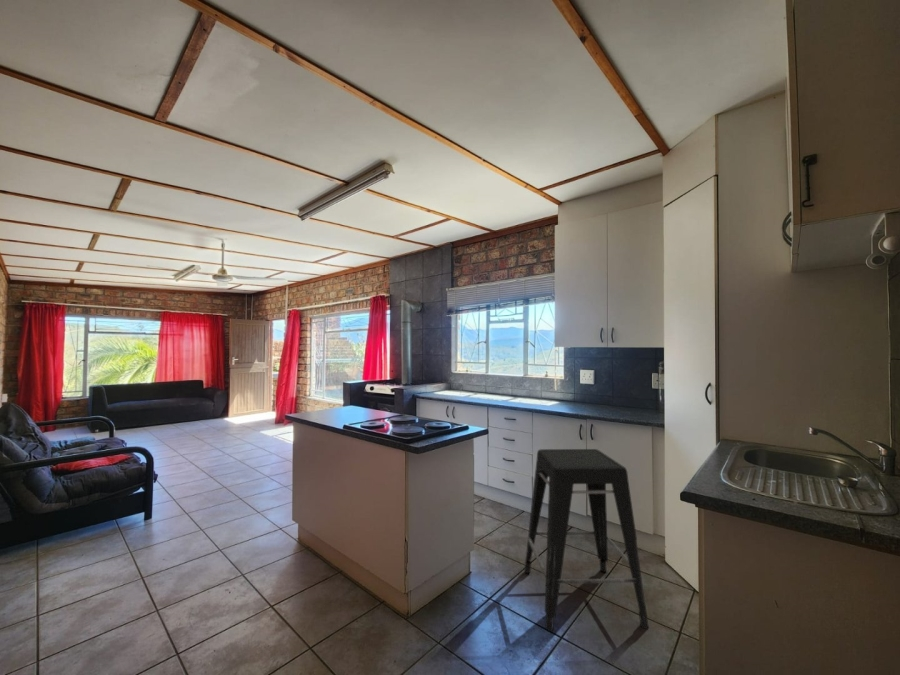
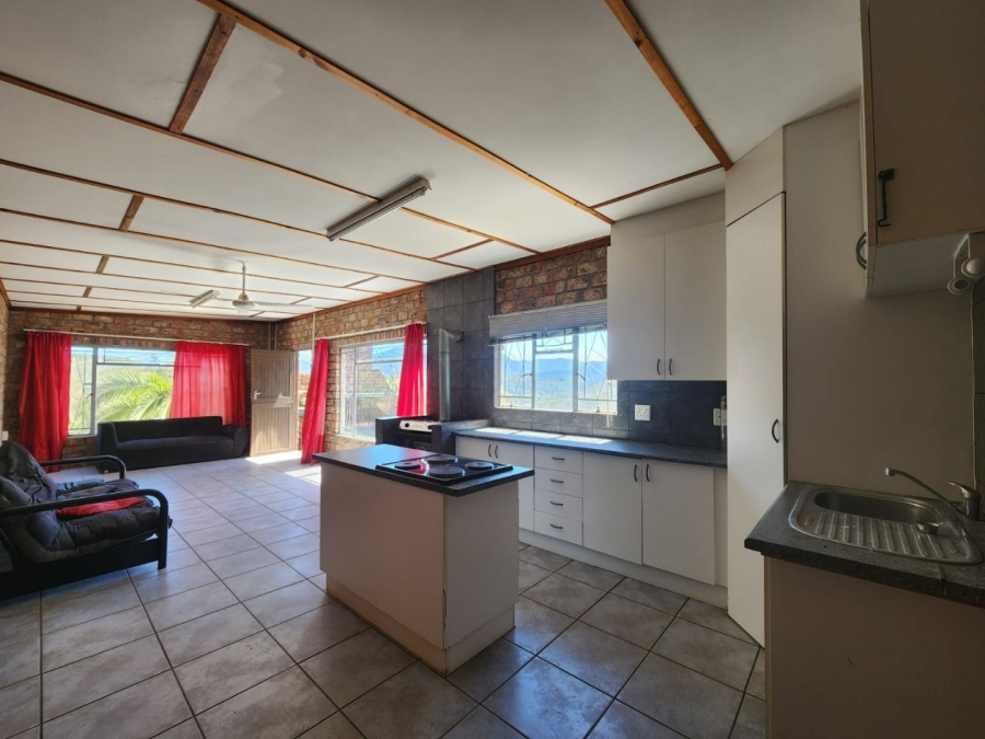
- stool [523,448,650,632]
